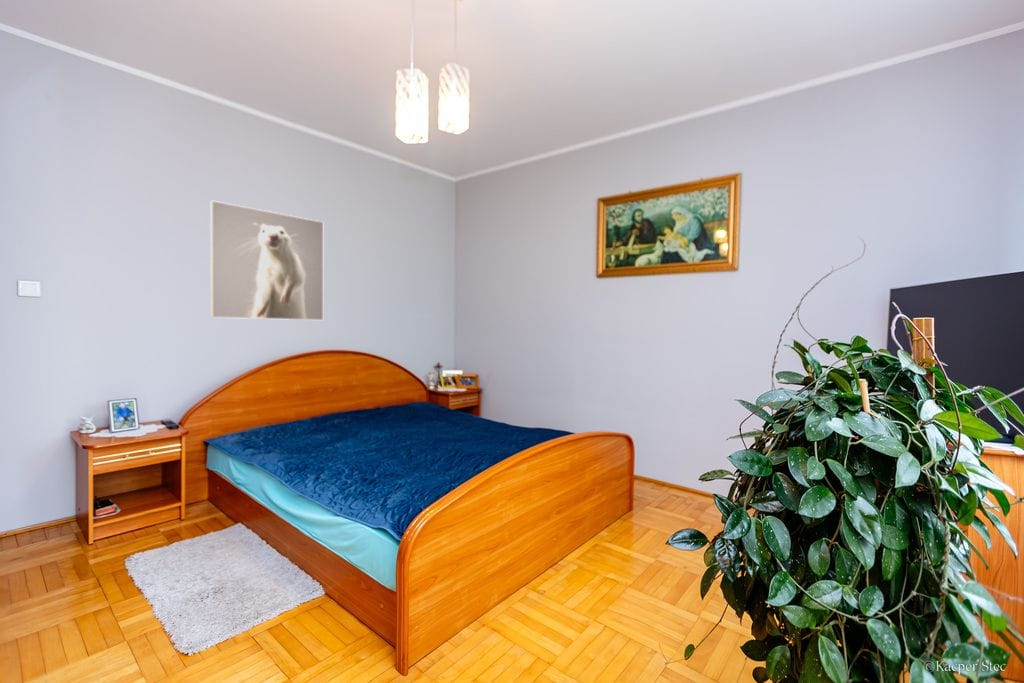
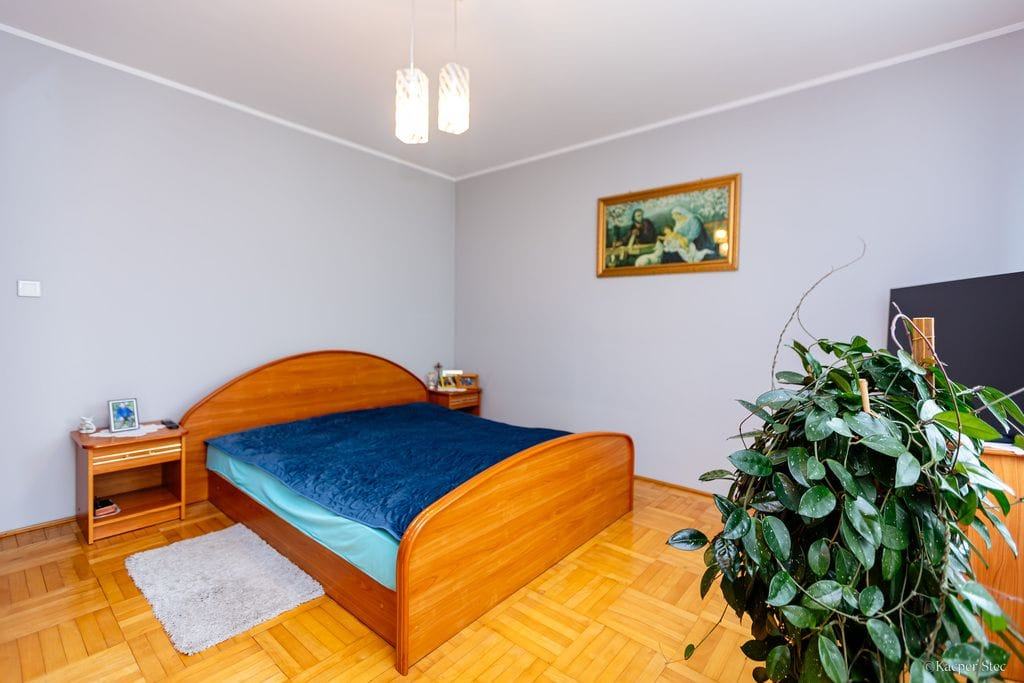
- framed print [209,199,324,321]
